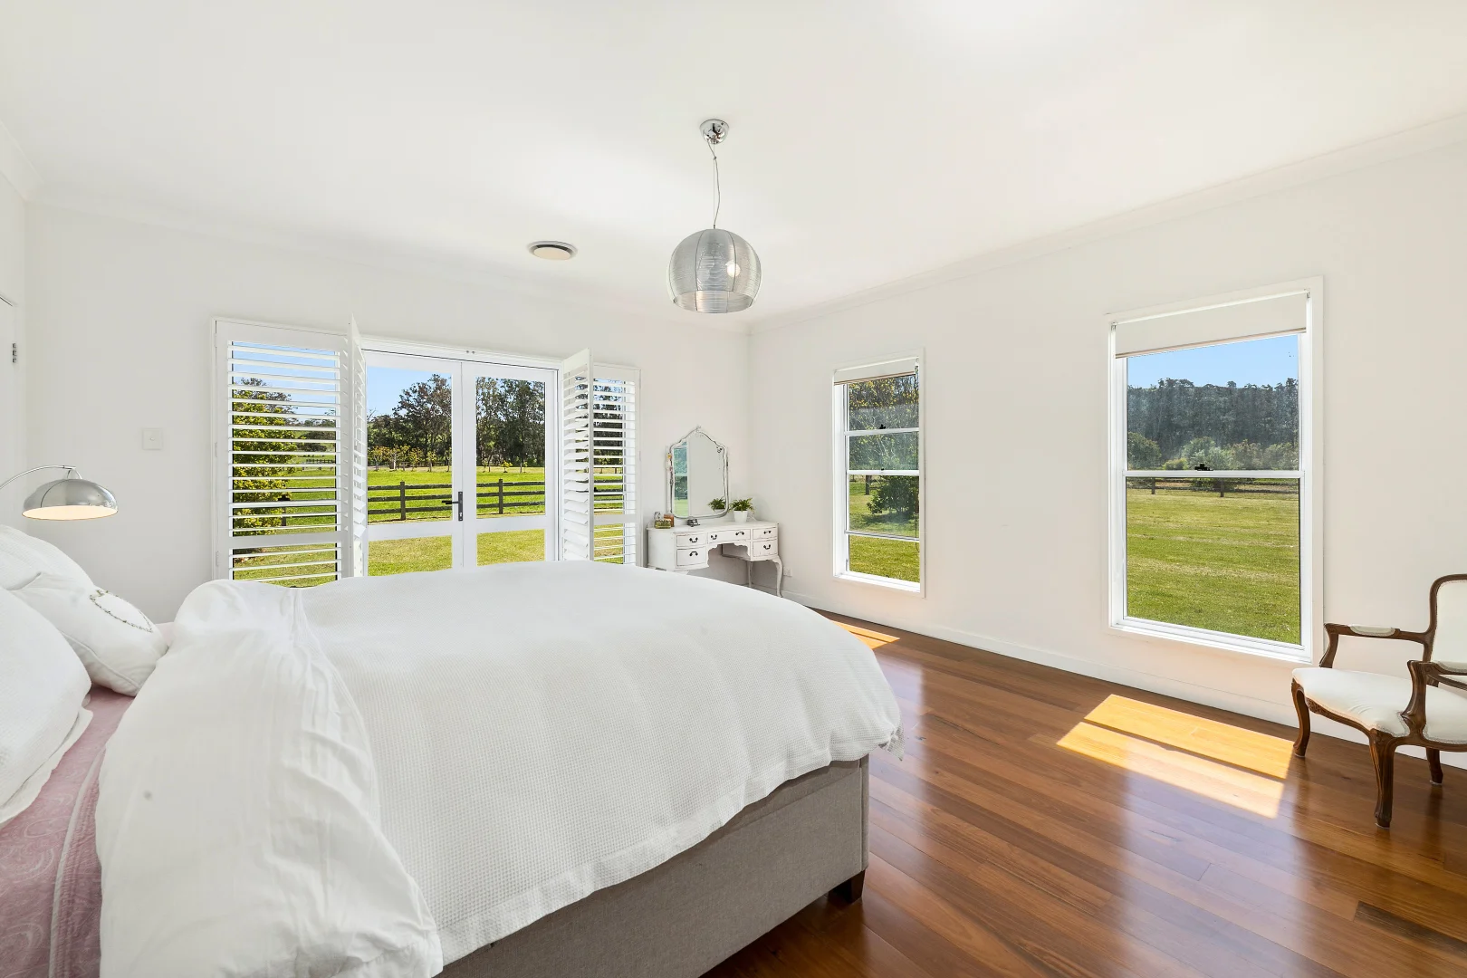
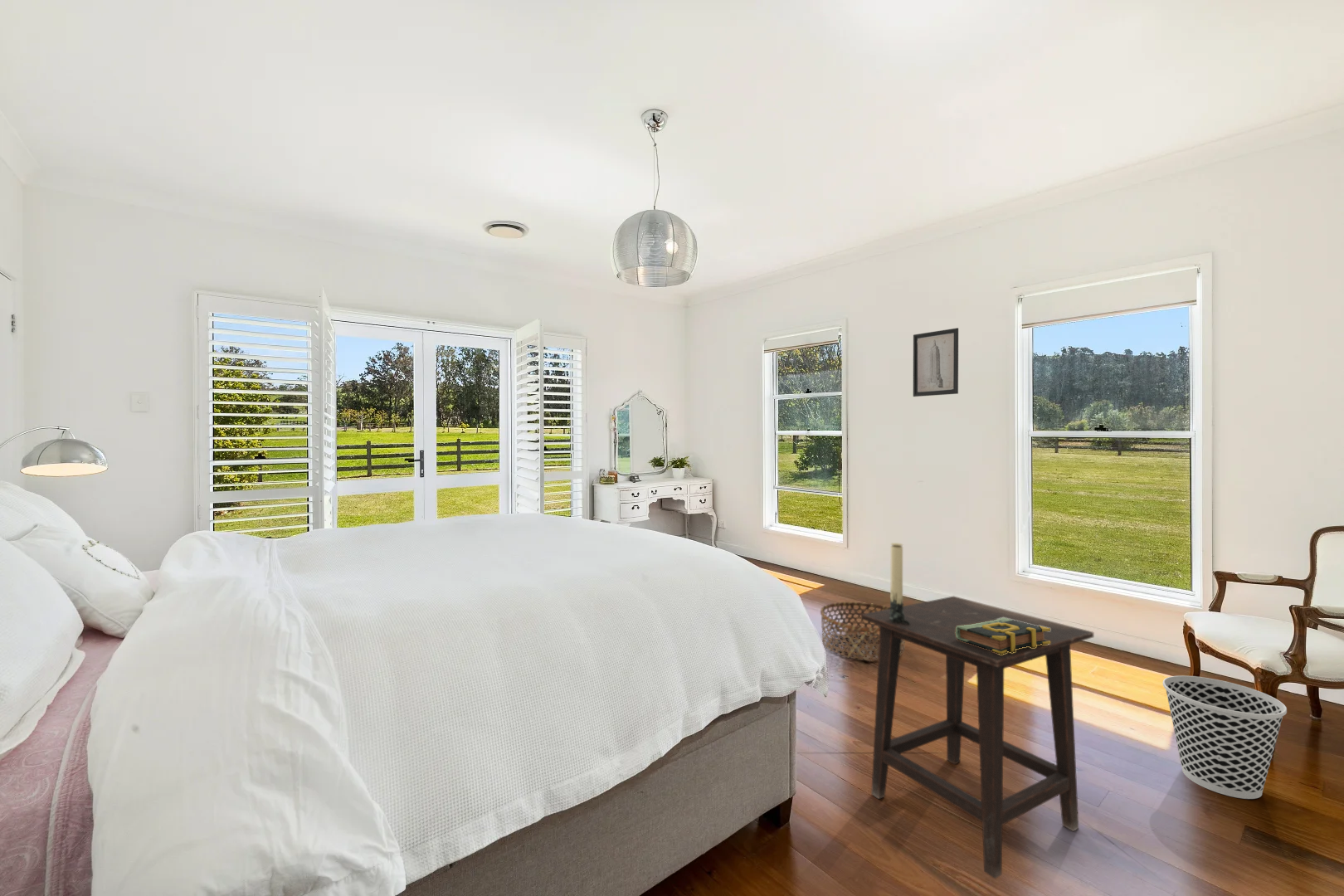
+ wall art [913,327,959,397]
+ side table [860,596,1094,879]
+ book [955,617,1050,655]
+ wastebasket [1162,675,1288,800]
+ candle [889,542,910,625]
+ basket [820,601,906,662]
